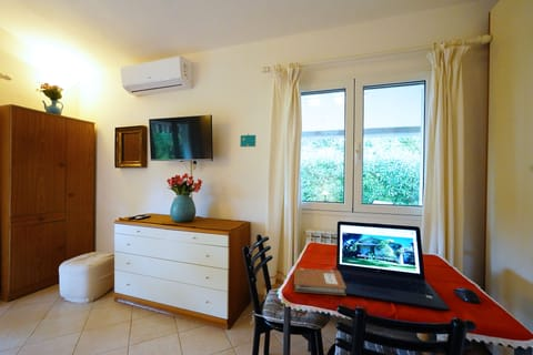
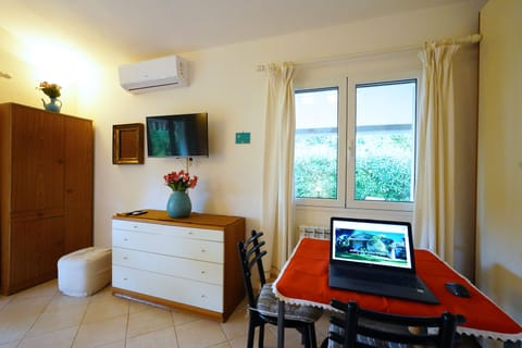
- notebook [293,267,348,296]
